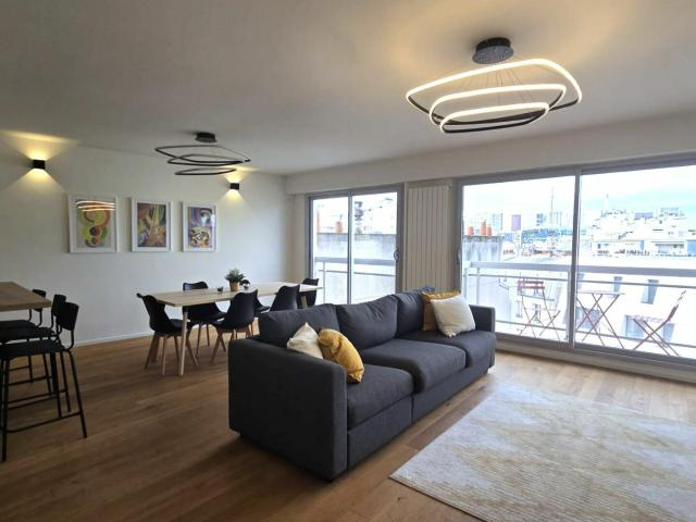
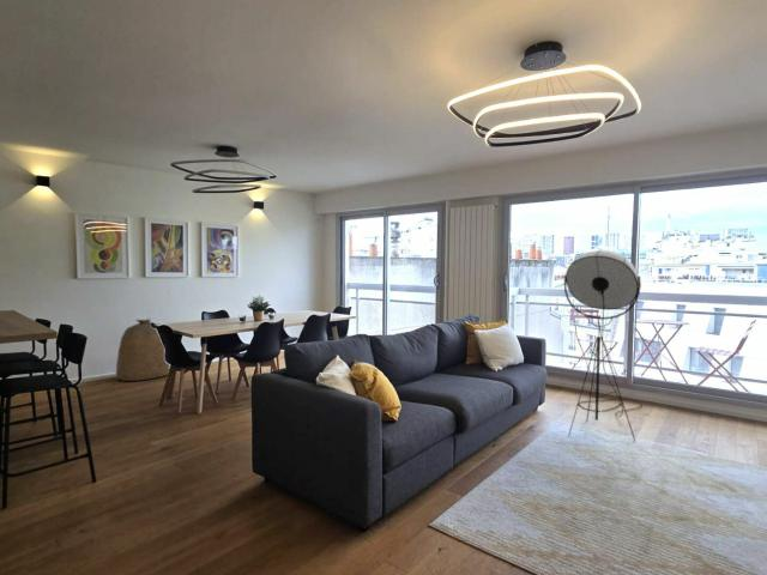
+ bag [115,317,171,382]
+ floor lamp [563,249,644,442]
